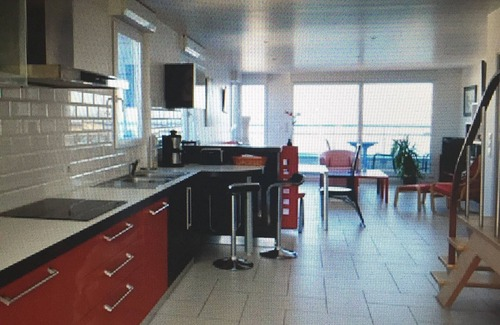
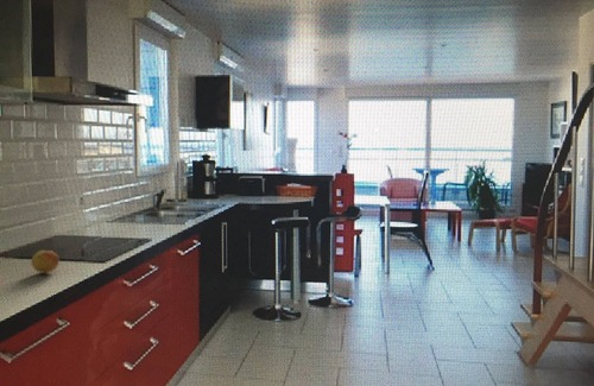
+ fruit [30,249,61,274]
